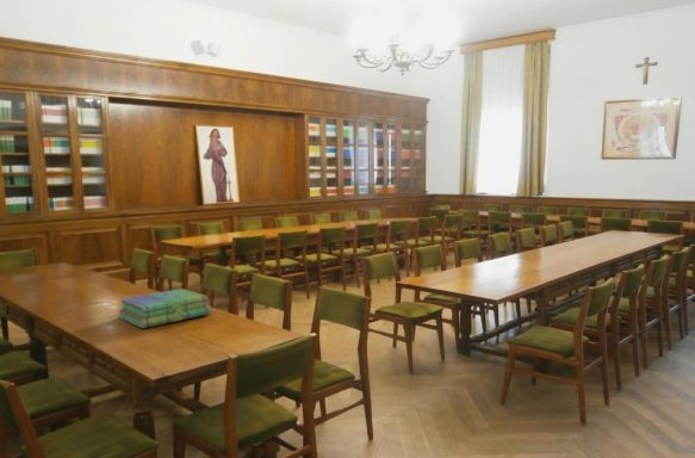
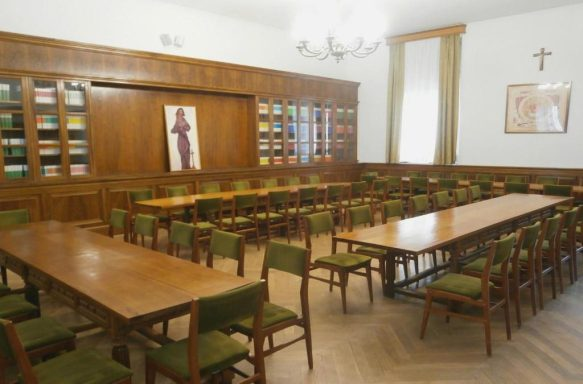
- stack of books [117,287,212,329]
